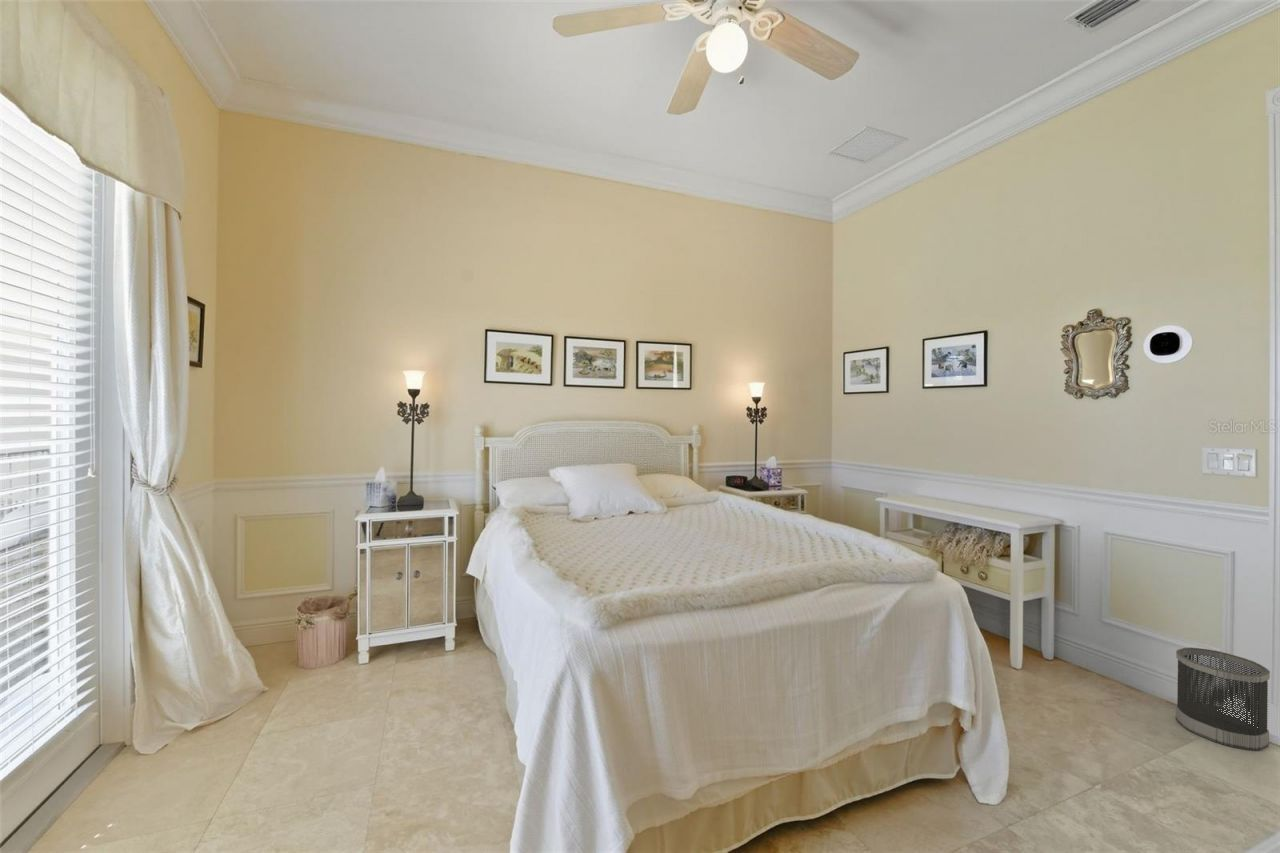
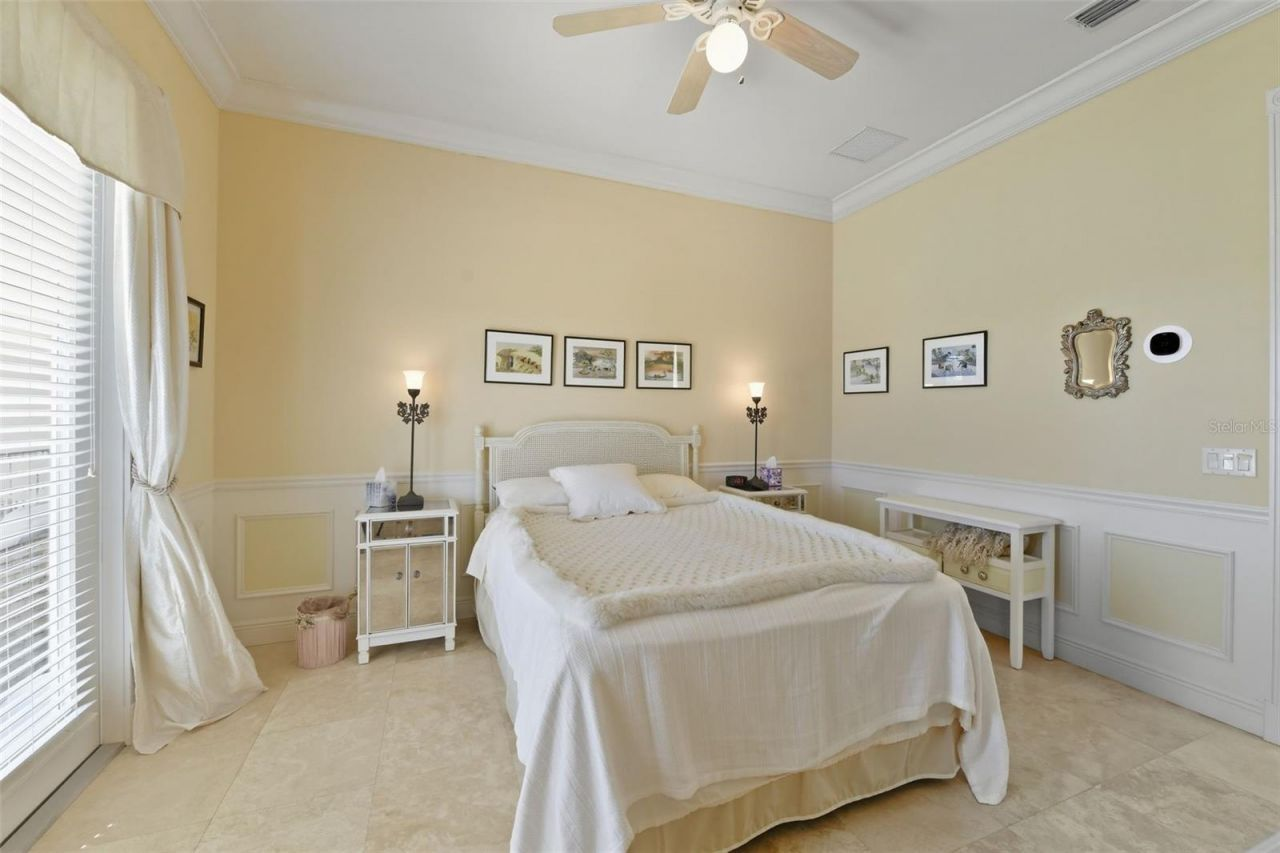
- wastebasket [1175,647,1271,751]
